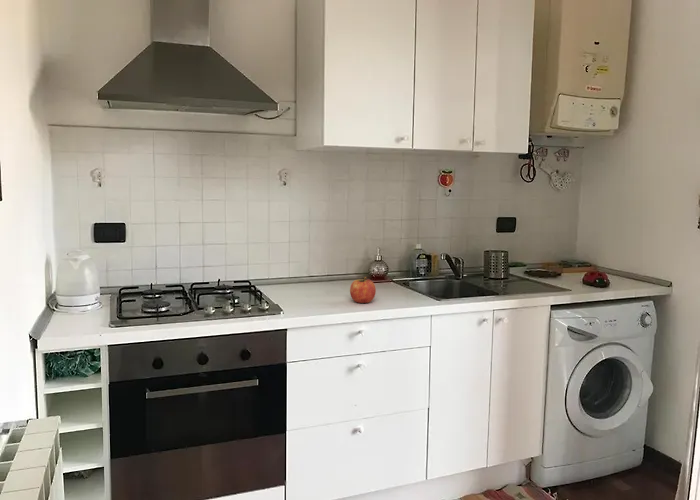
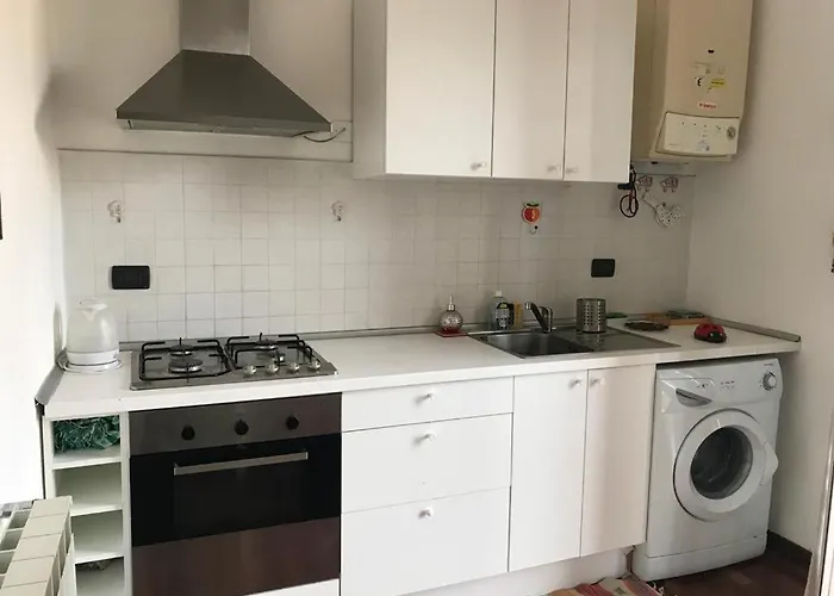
- fruit [349,276,377,304]
